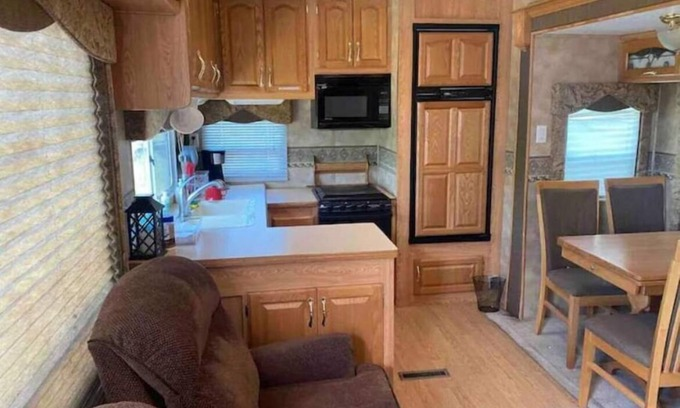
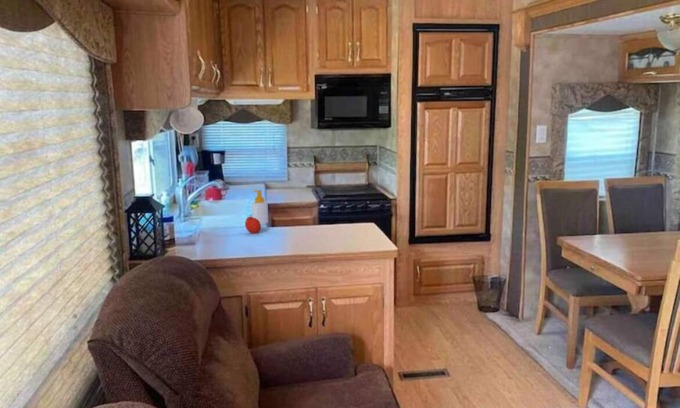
+ soap bottle [251,189,269,226]
+ fruit [244,214,262,235]
